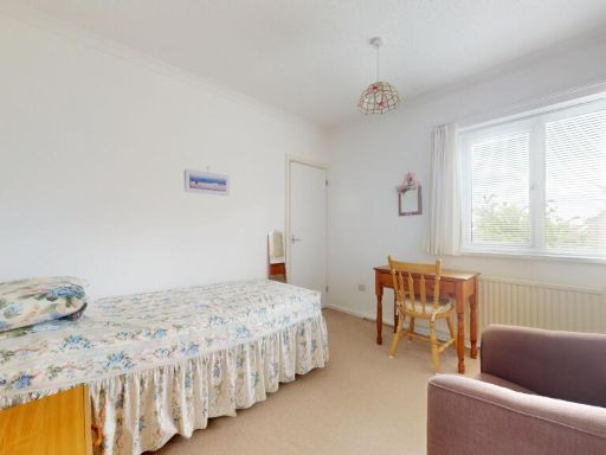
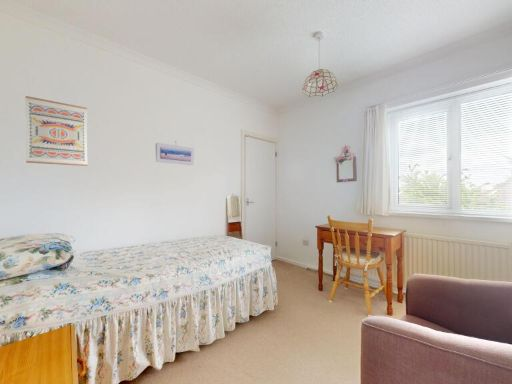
+ wall art [24,95,88,167]
